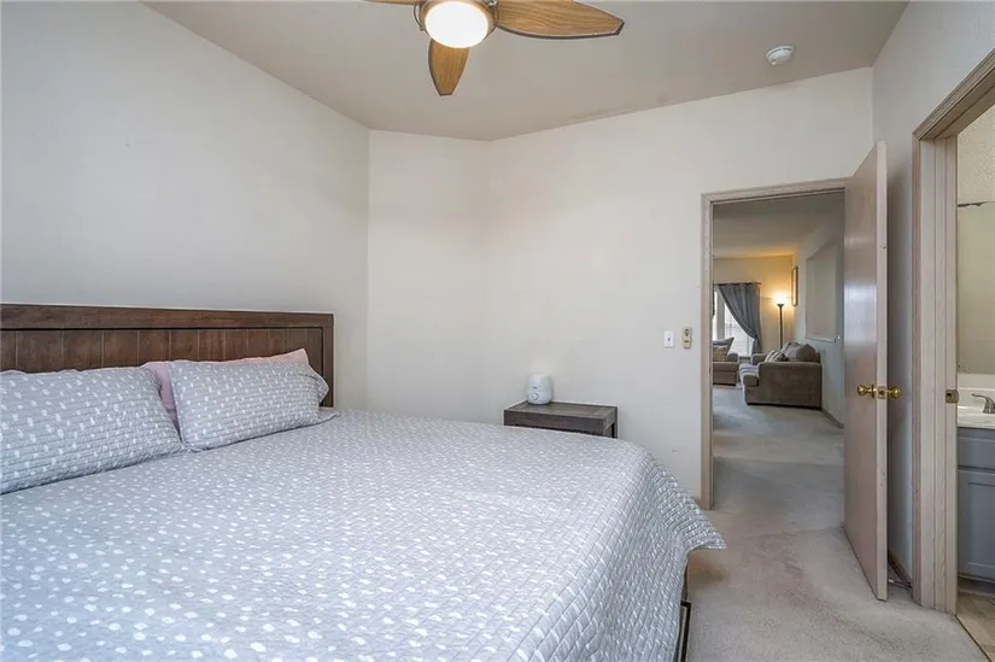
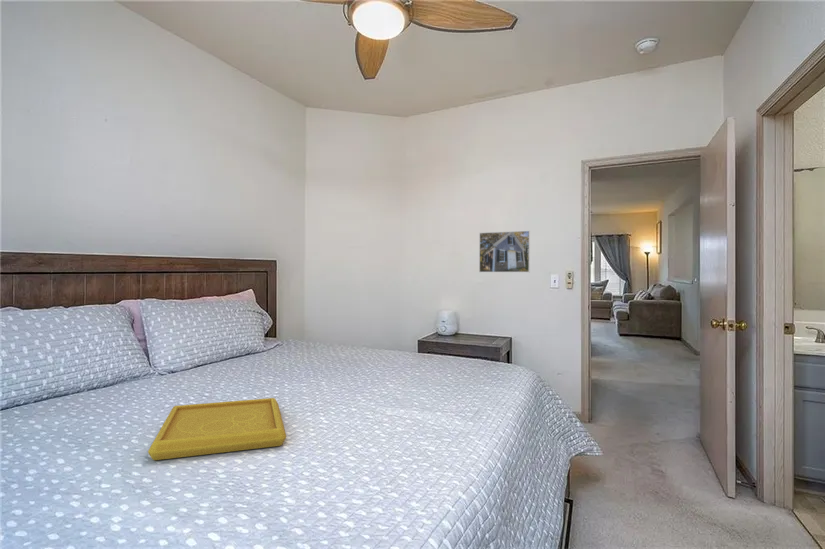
+ serving tray [147,397,287,461]
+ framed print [478,230,531,273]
